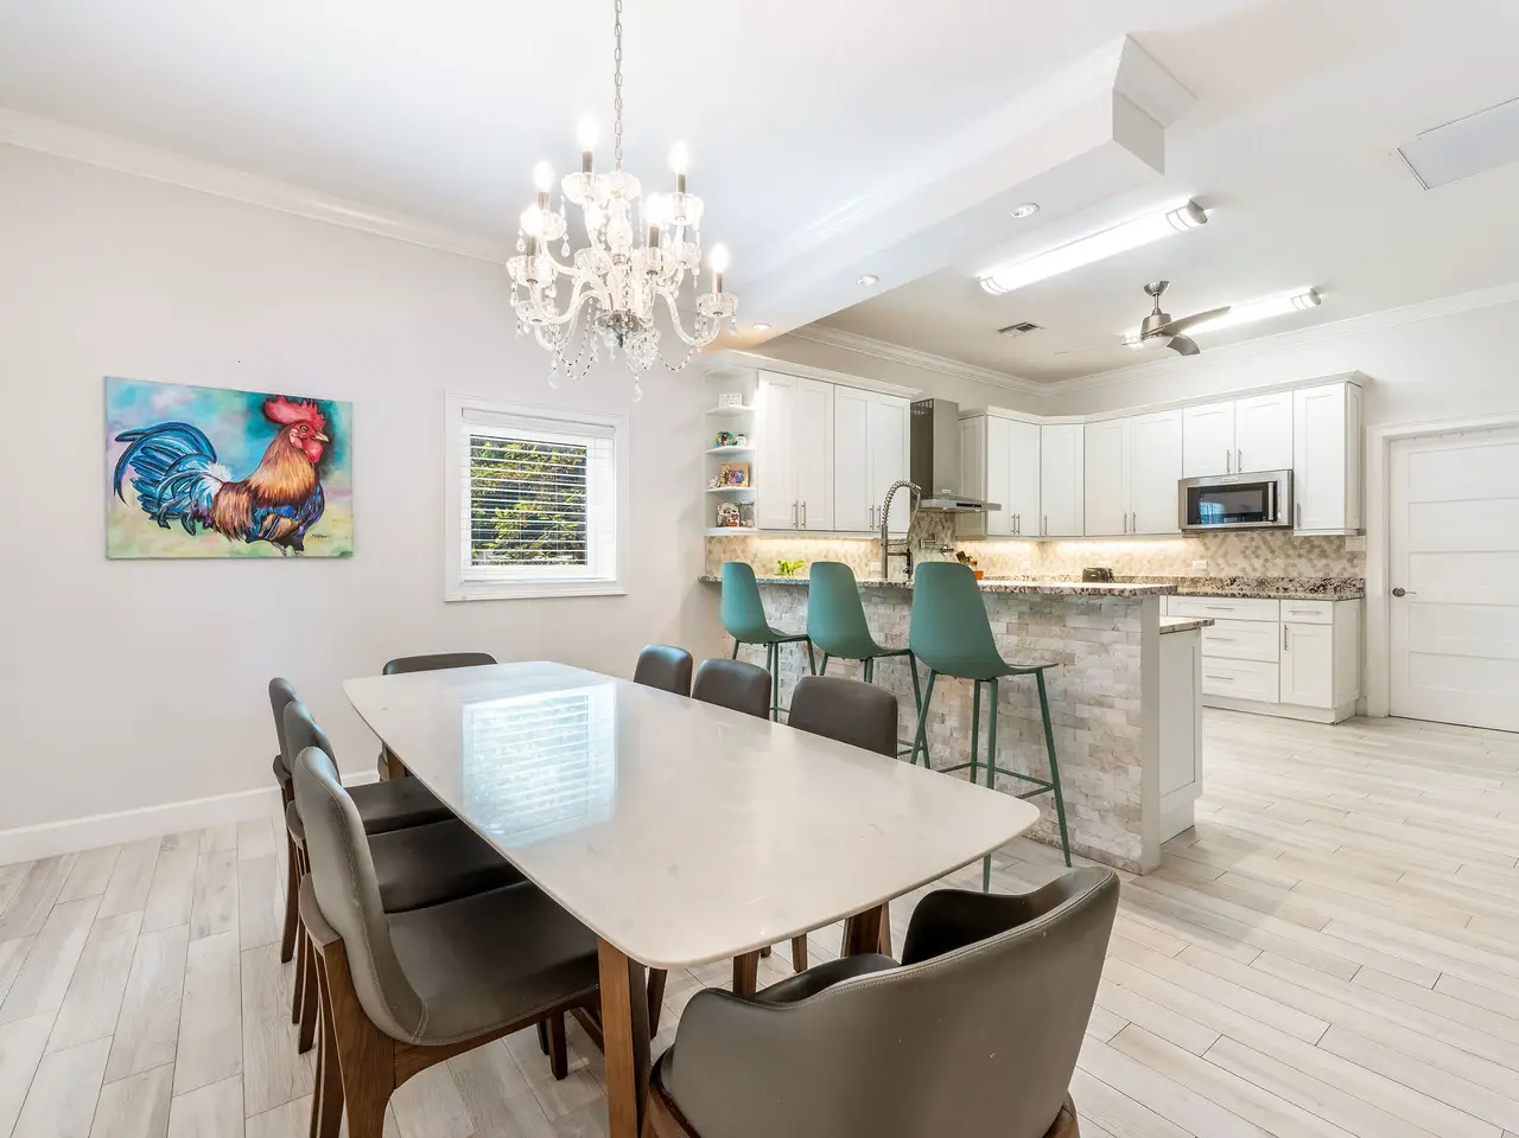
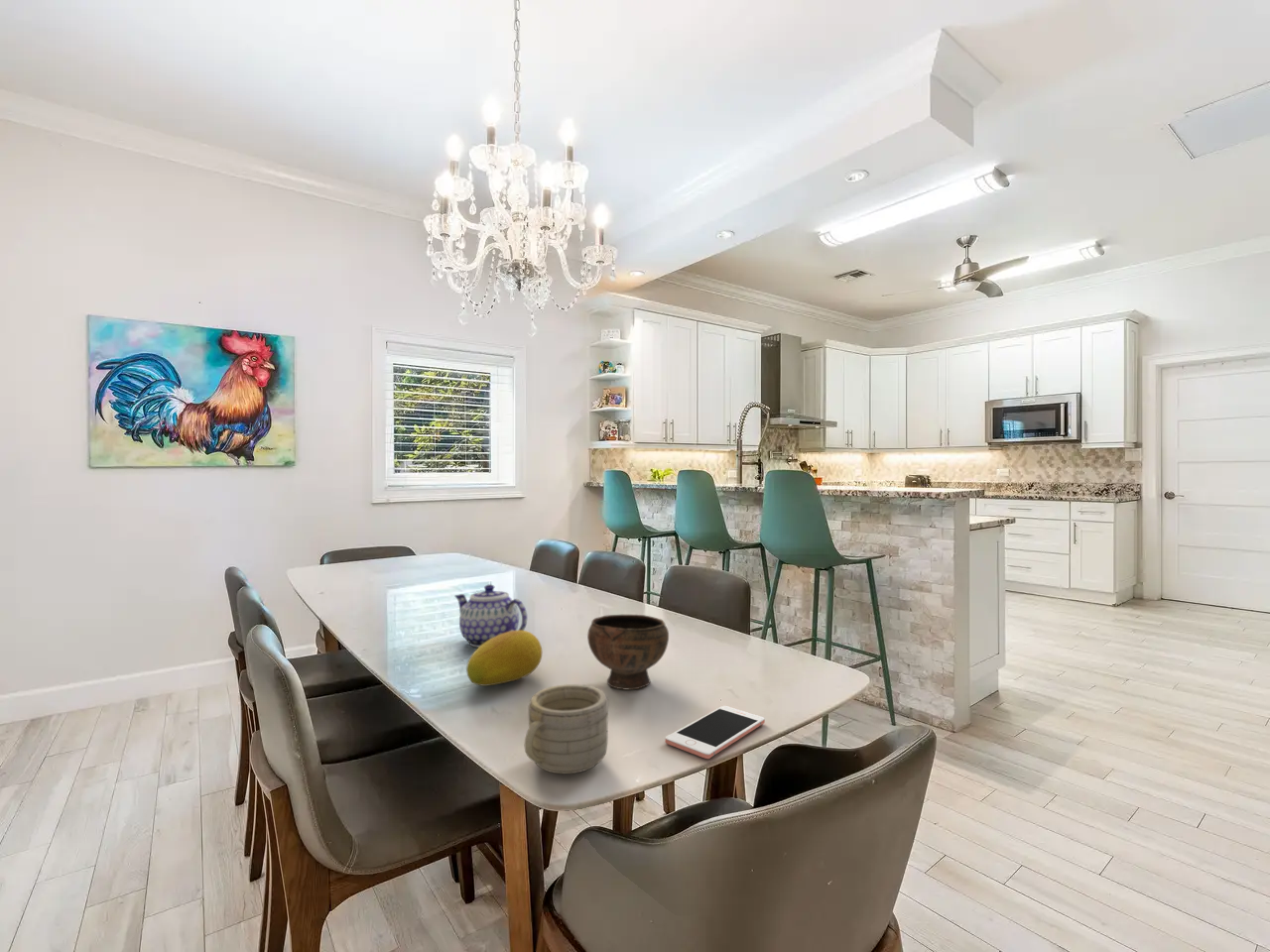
+ bowl [586,614,670,690]
+ cell phone [664,705,766,760]
+ mug [524,683,609,774]
+ fruit [465,630,543,687]
+ teapot [453,583,528,649]
